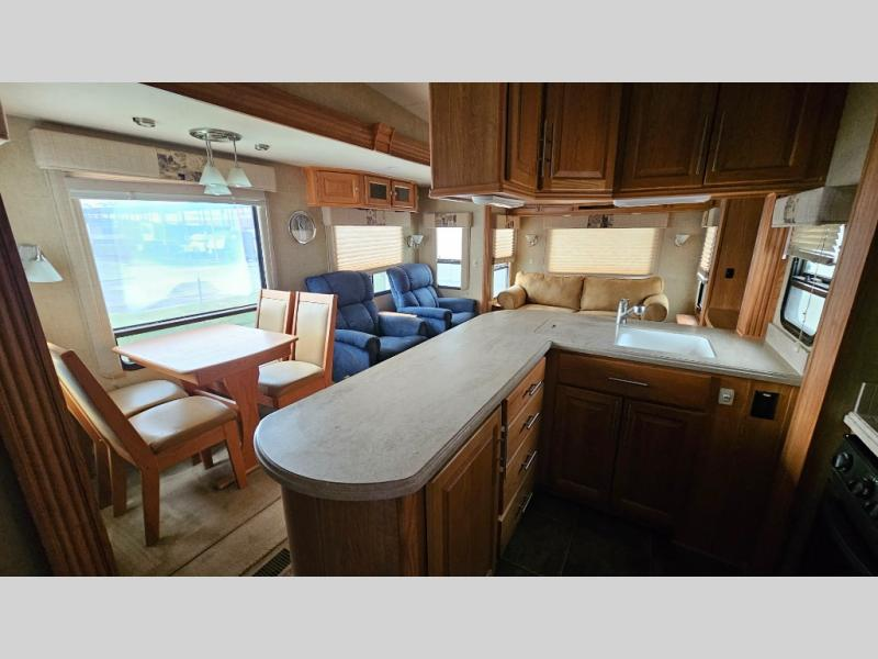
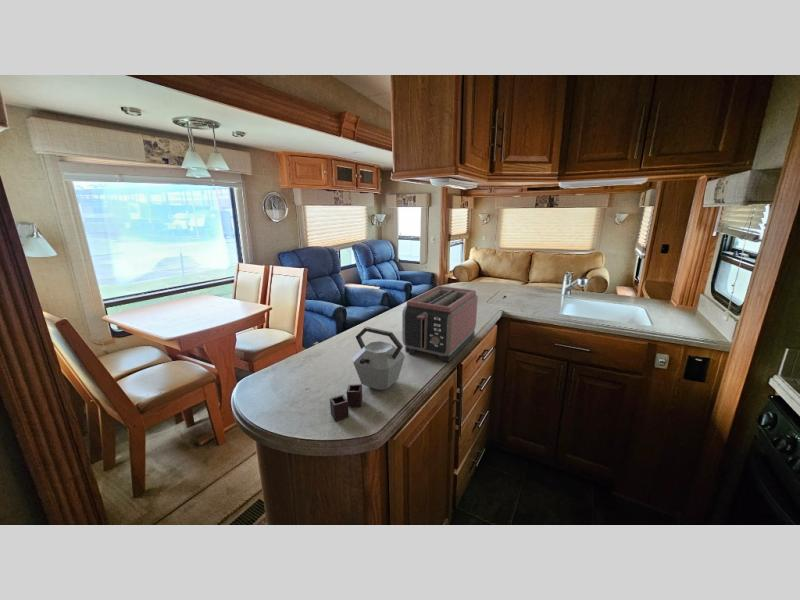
+ toaster [401,285,479,363]
+ kettle [329,326,406,422]
